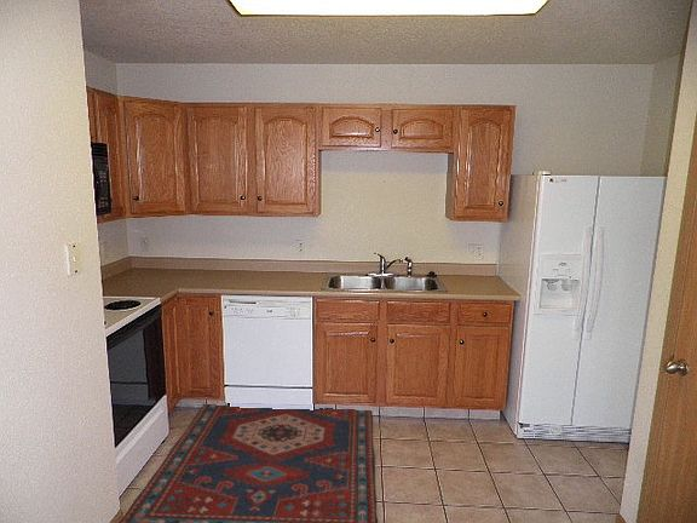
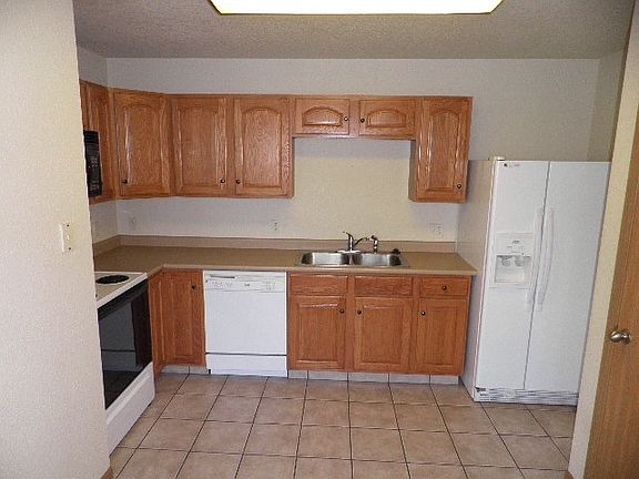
- rug [119,403,379,523]
